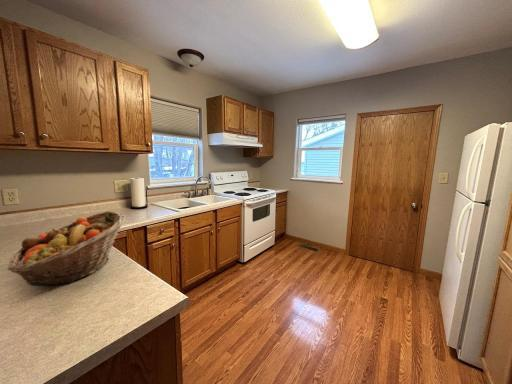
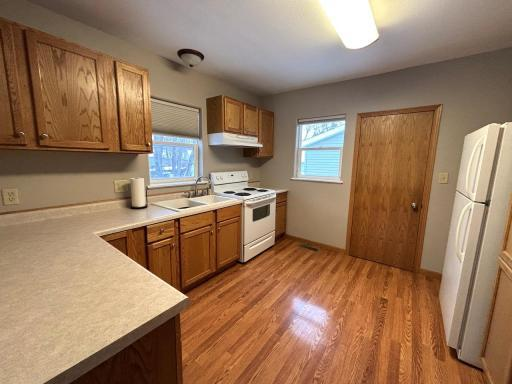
- fruit basket [7,210,127,287]
